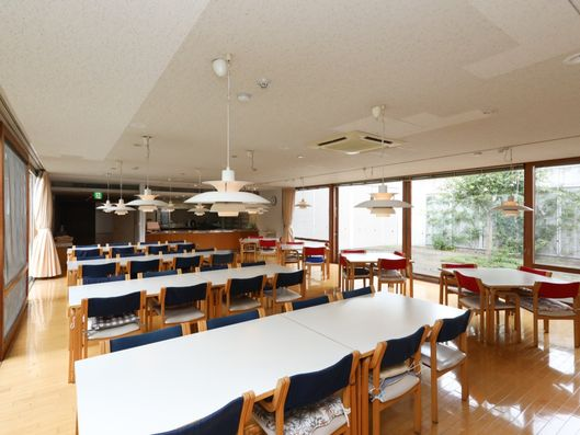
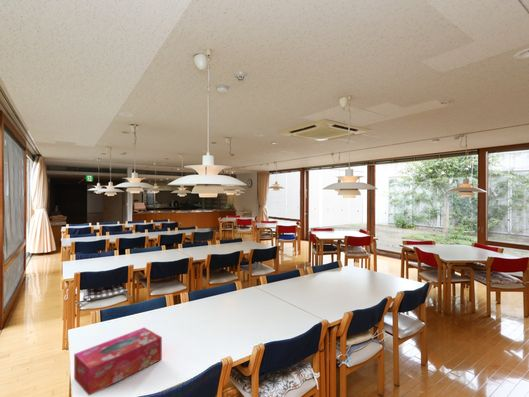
+ tissue box [73,326,163,397]
